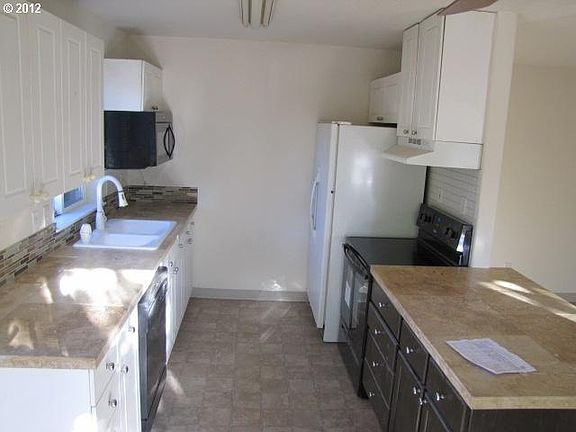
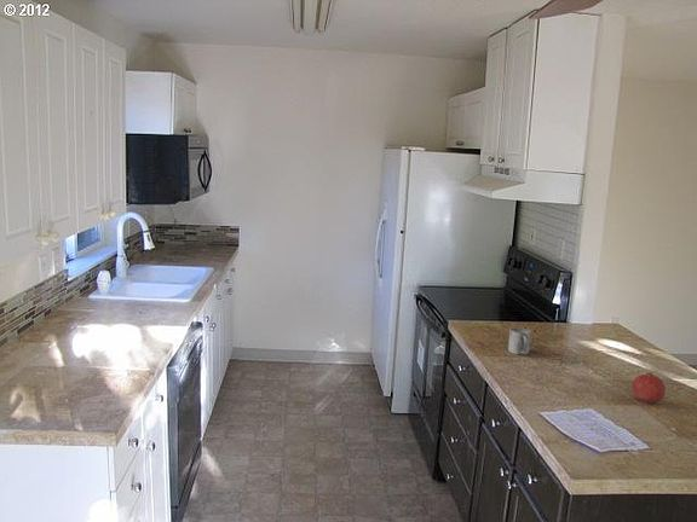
+ mug [507,326,532,356]
+ fruit [630,371,667,404]
